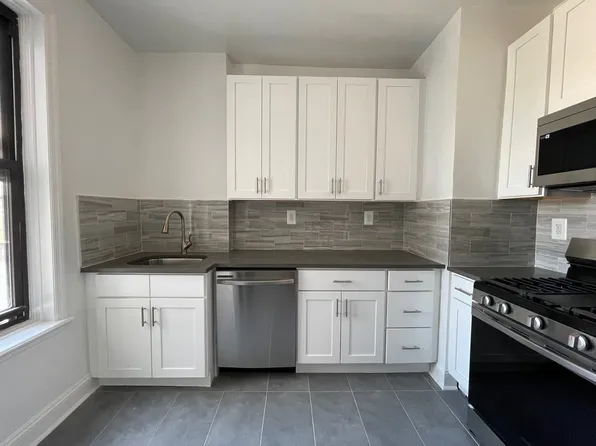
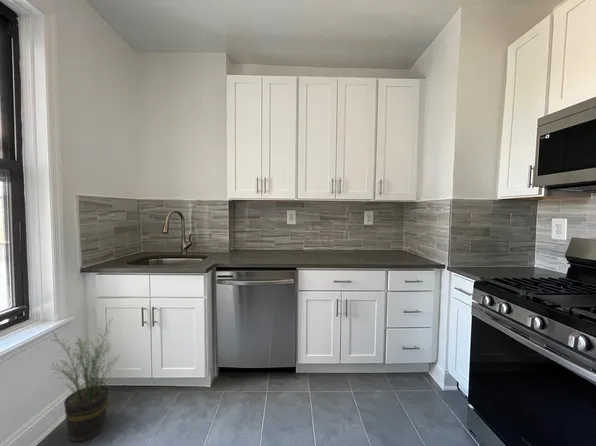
+ potted plant [48,316,121,442]
